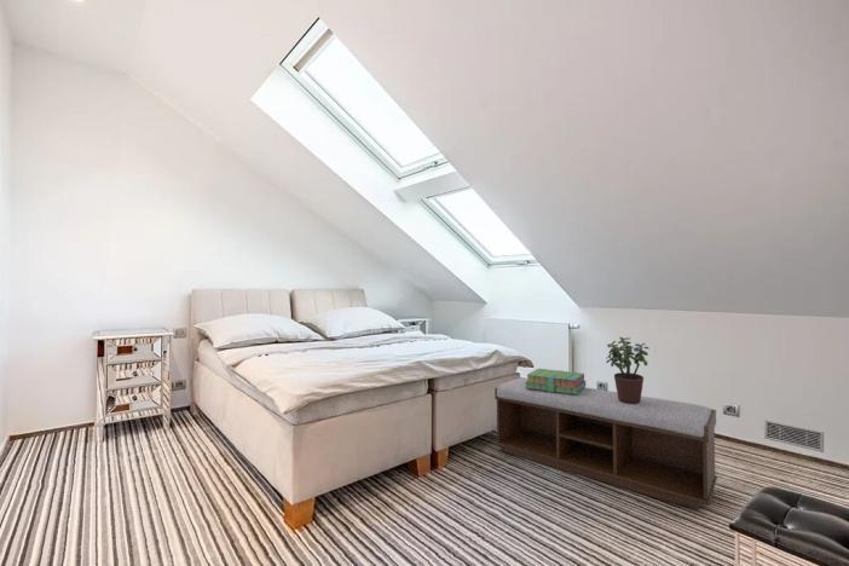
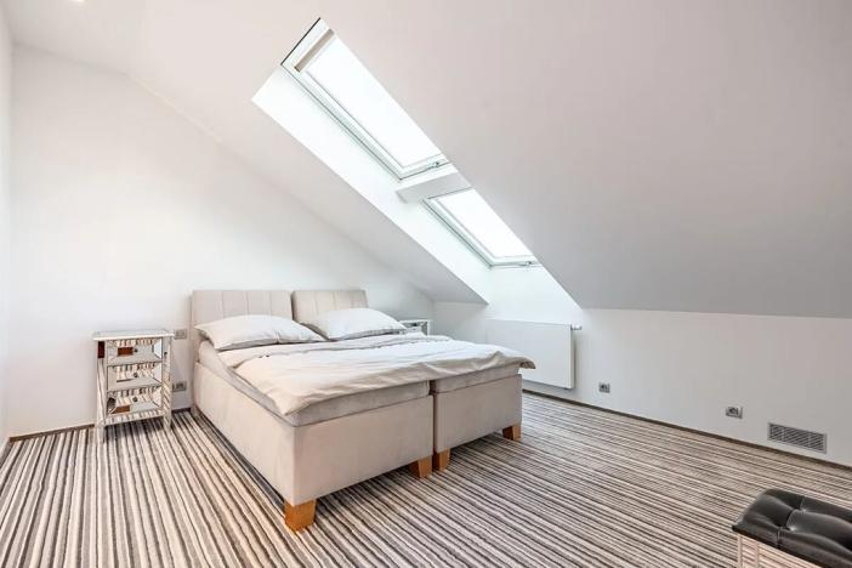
- stack of books [525,368,587,395]
- potted plant [605,336,649,404]
- bench [493,377,718,510]
